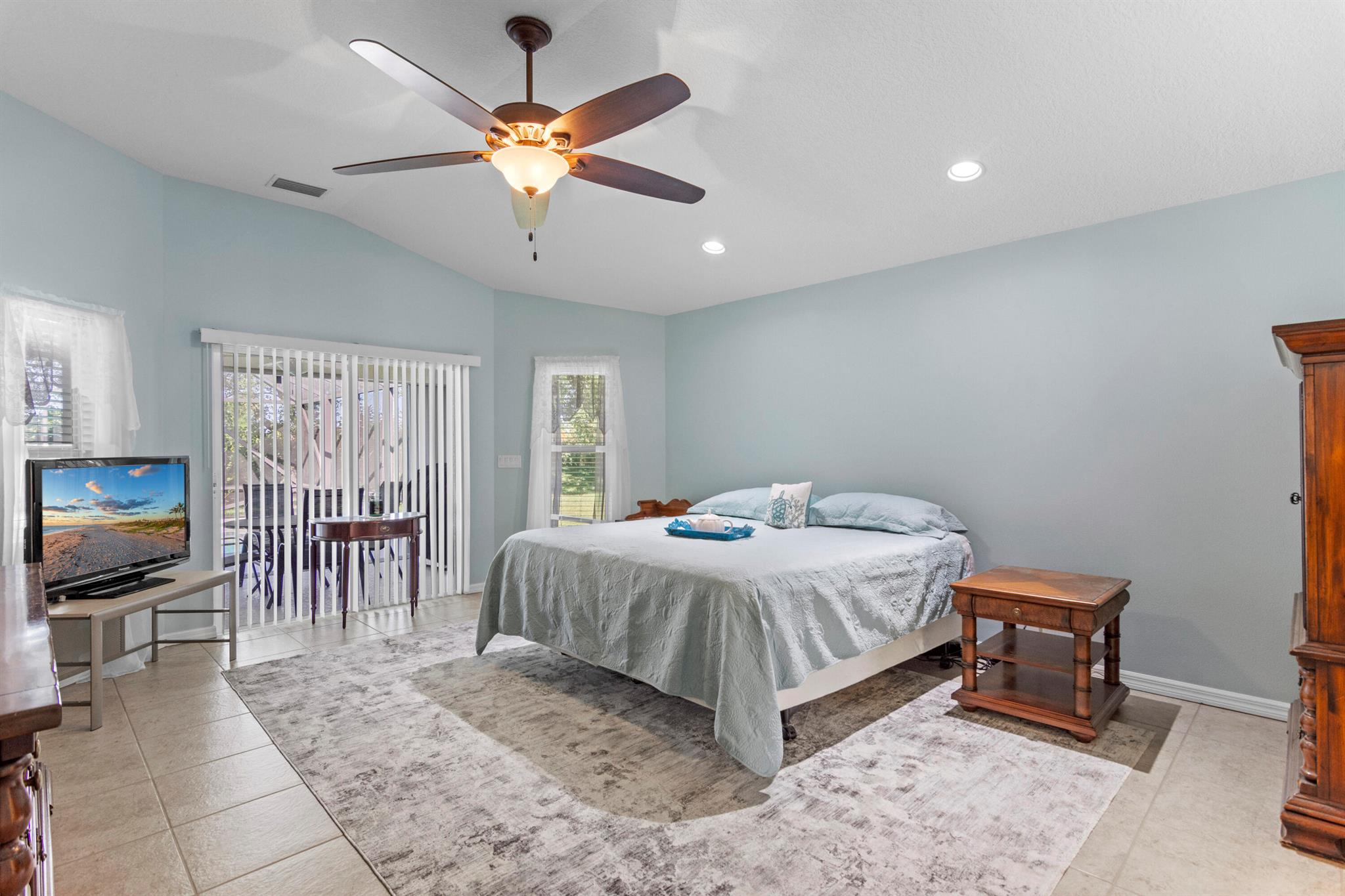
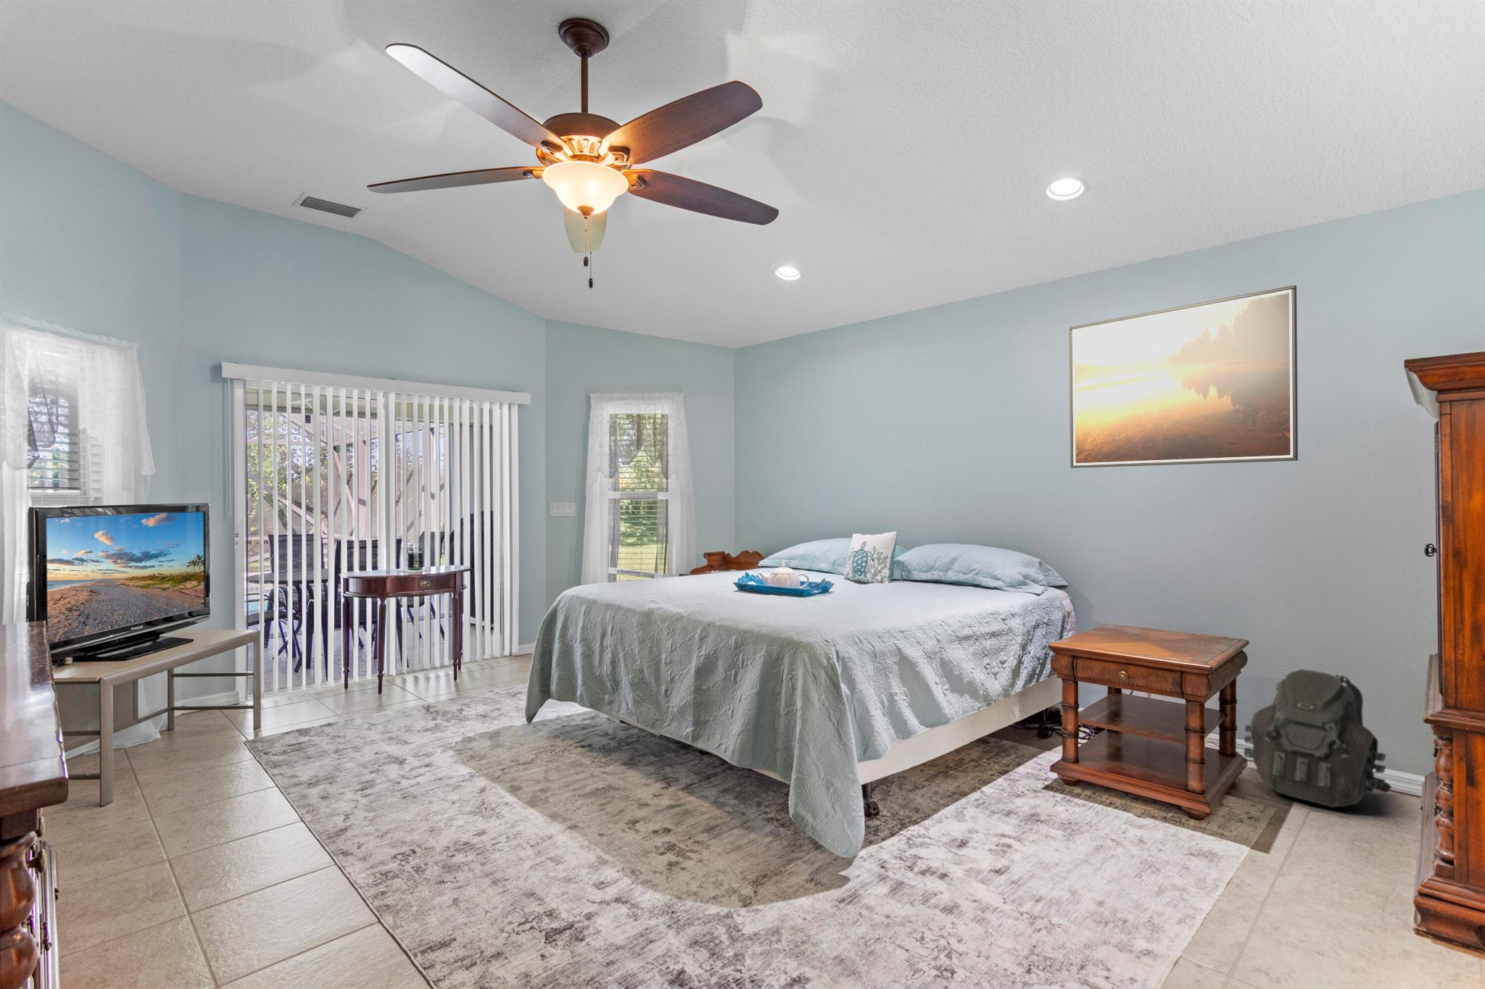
+ backpack [1243,669,1392,809]
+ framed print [1069,285,1298,469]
